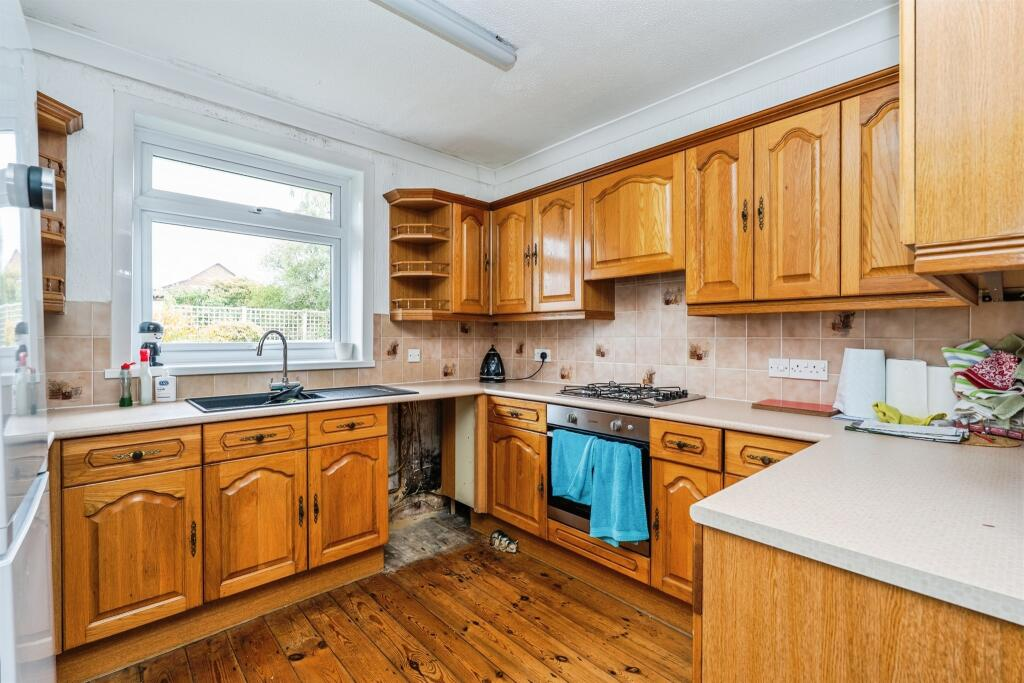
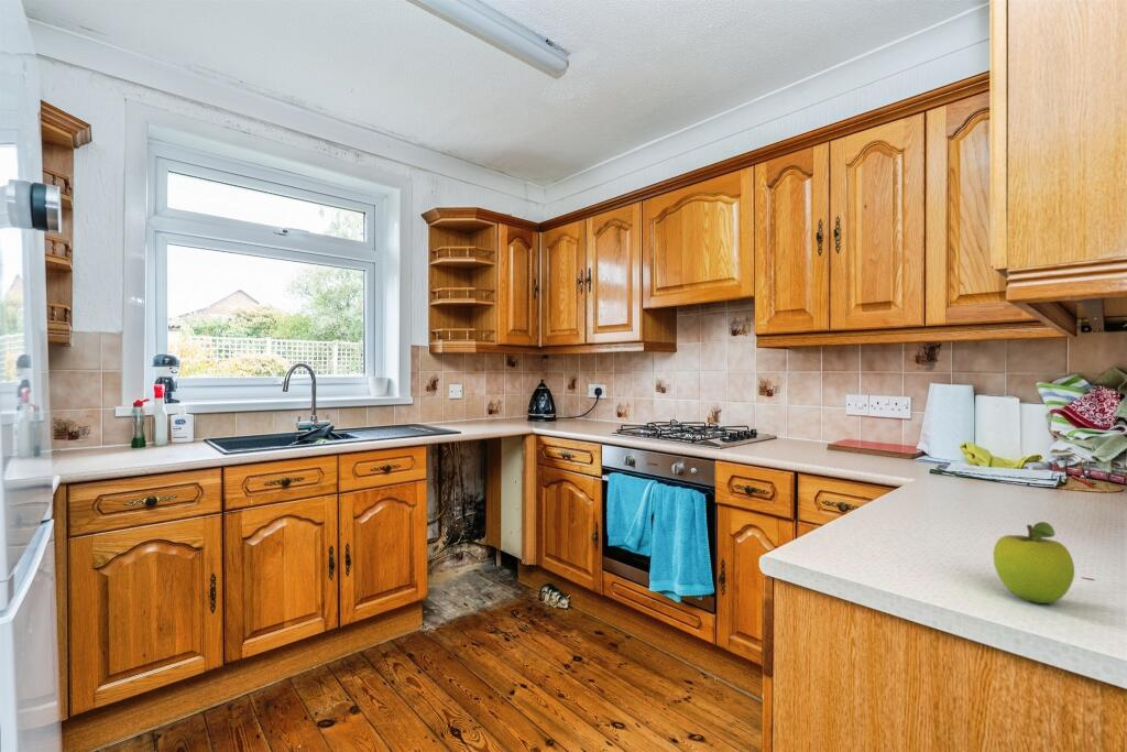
+ fruit [993,521,1075,604]
